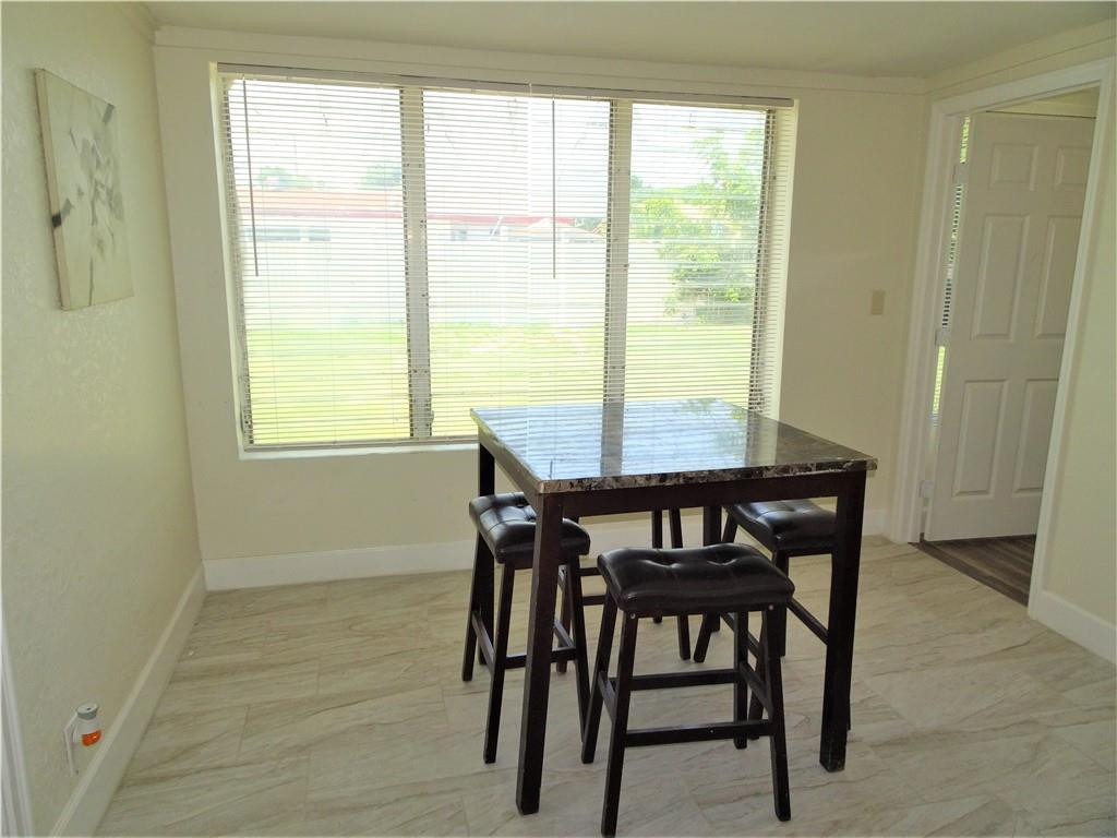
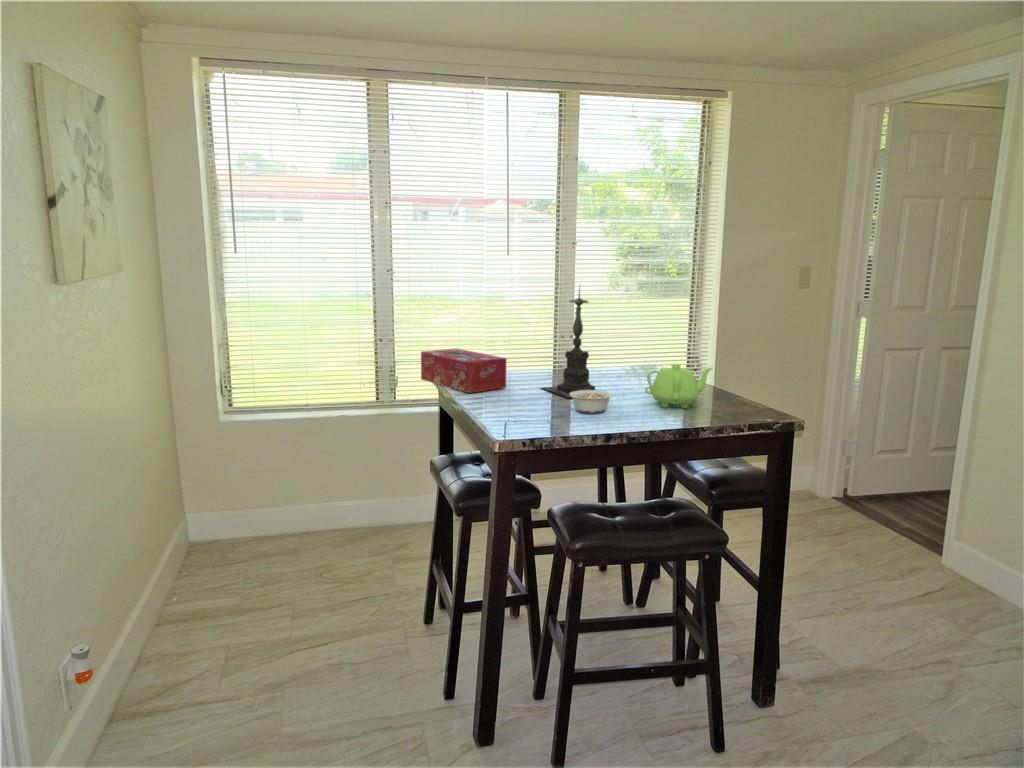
+ legume [561,389,614,414]
+ tissue box [420,347,508,394]
+ teapot [644,363,715,409]
+ candle holder [540,284,597,399]
